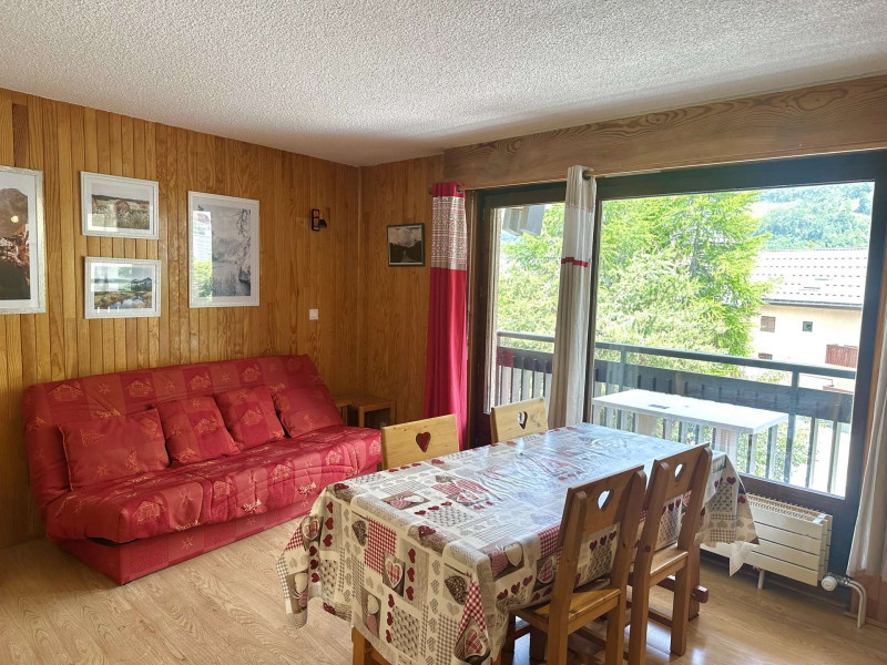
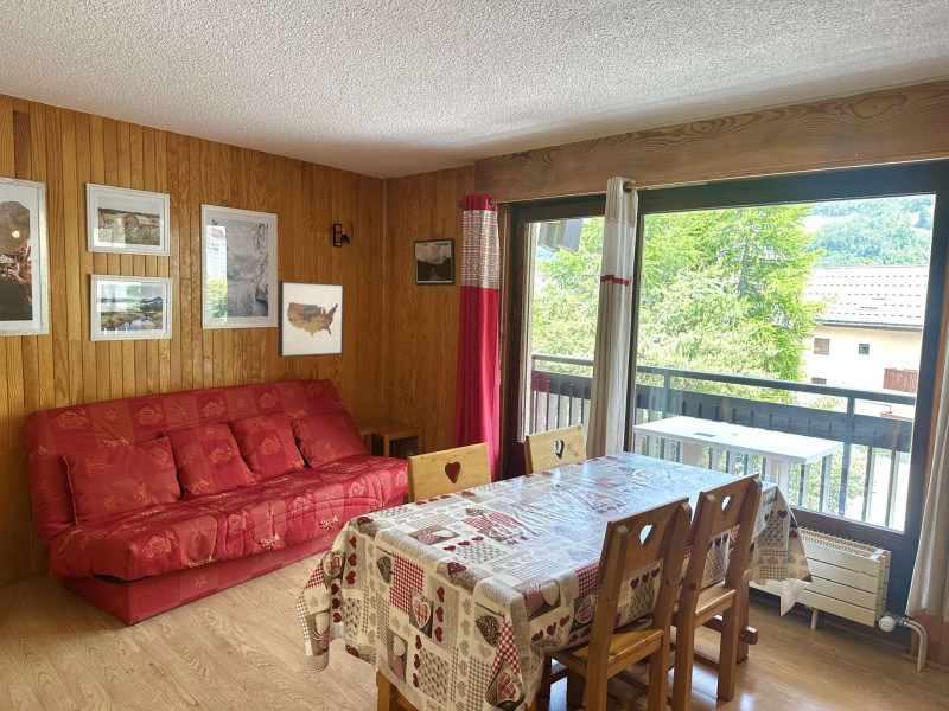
+ wall art [278,280,345,359]
